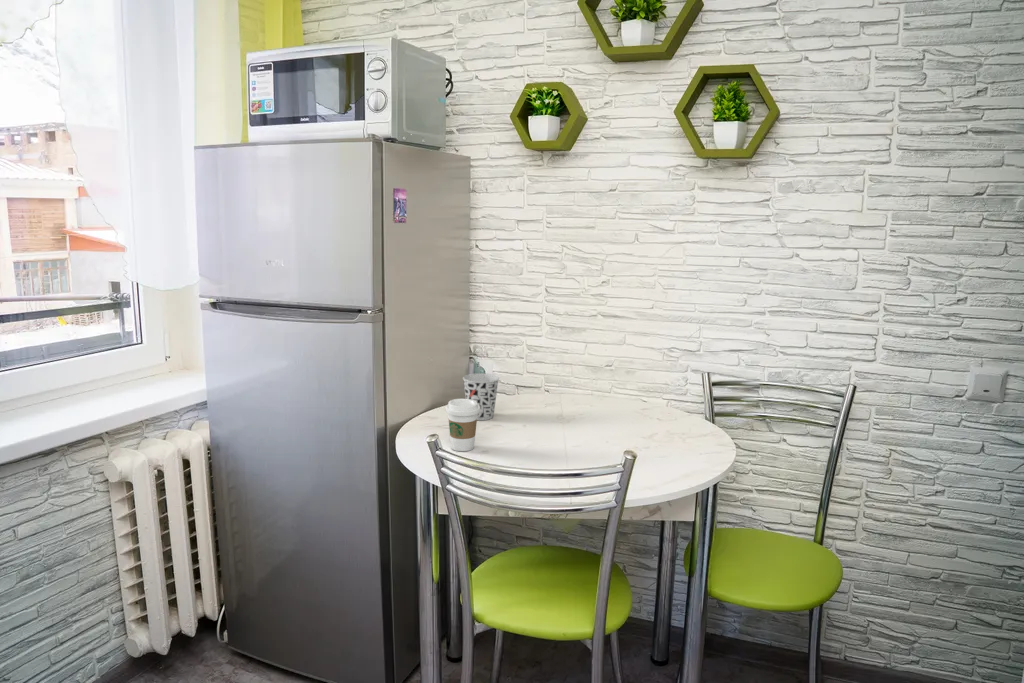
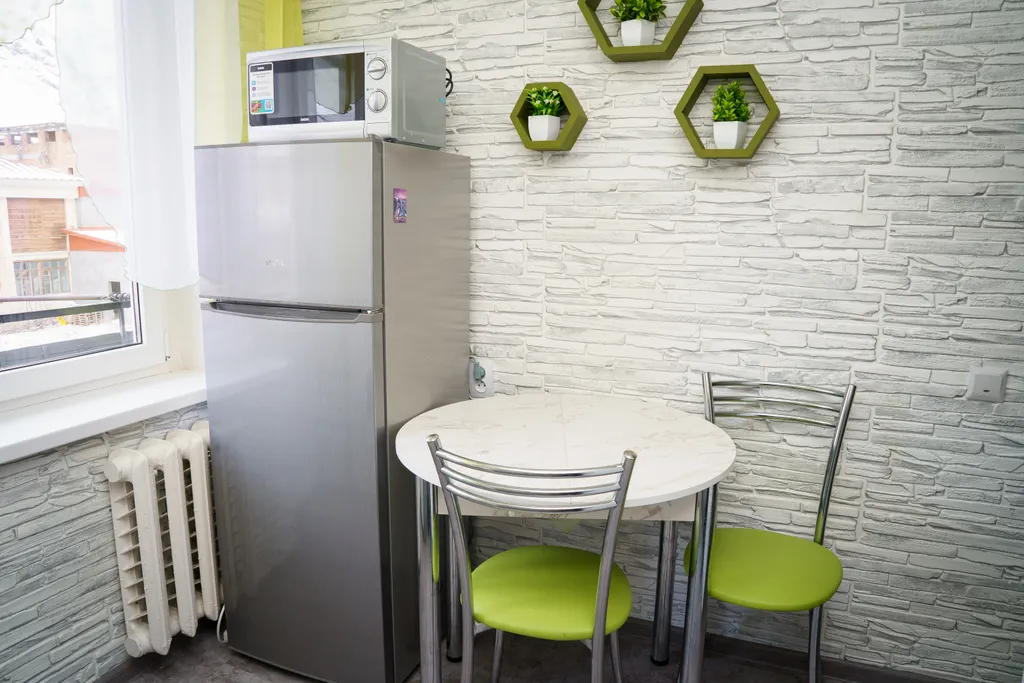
- cup [462,372,500,421]
- coffee cup [444,398,480,452]
